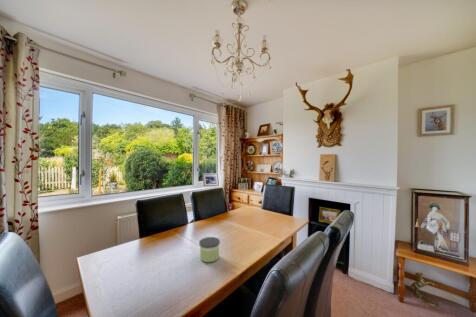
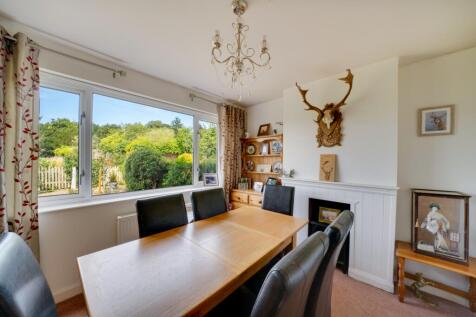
- candle [198,236,221,263]
